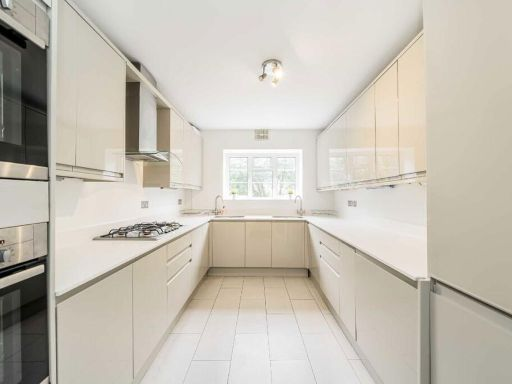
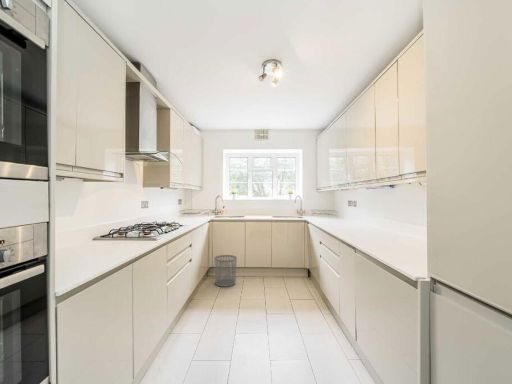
+ waste bin [213,254,238,288]
